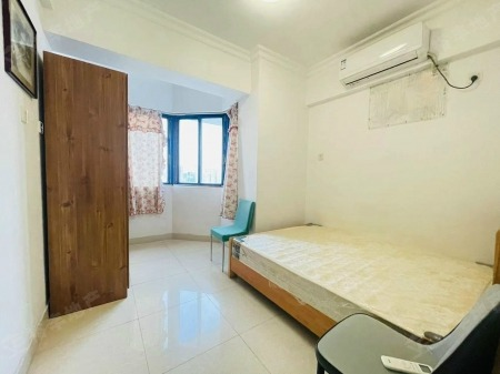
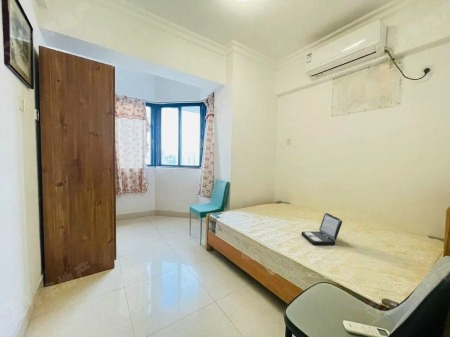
+ laptop [300,212,343,246]
